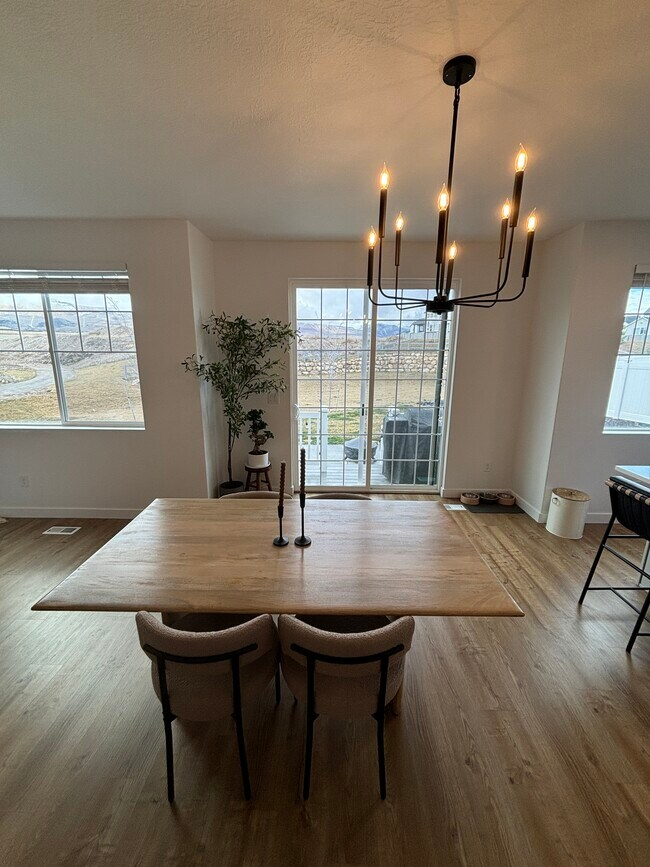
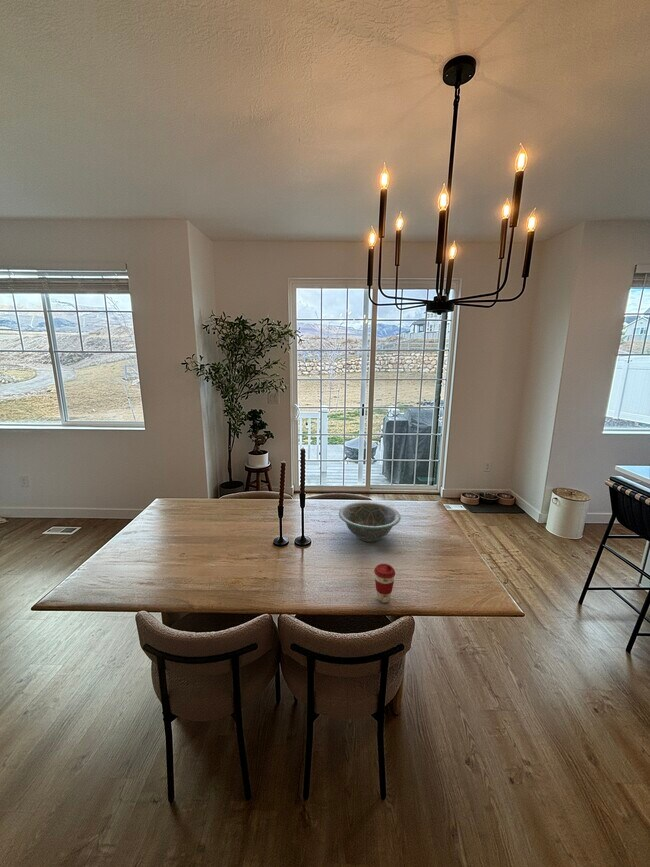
+ coffee cup [373,563,396,604]
+ decorative bowl [338,501,402,543]
